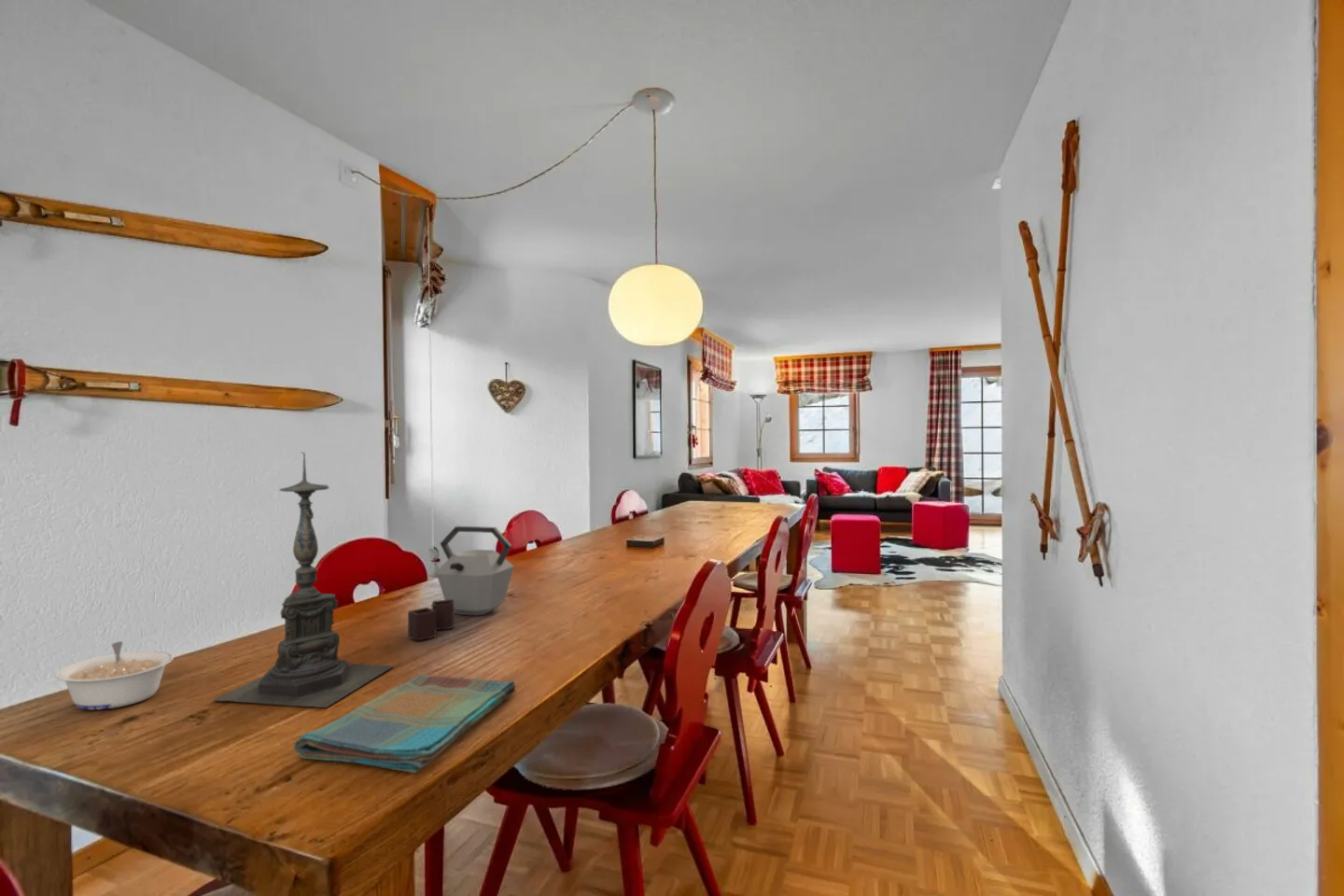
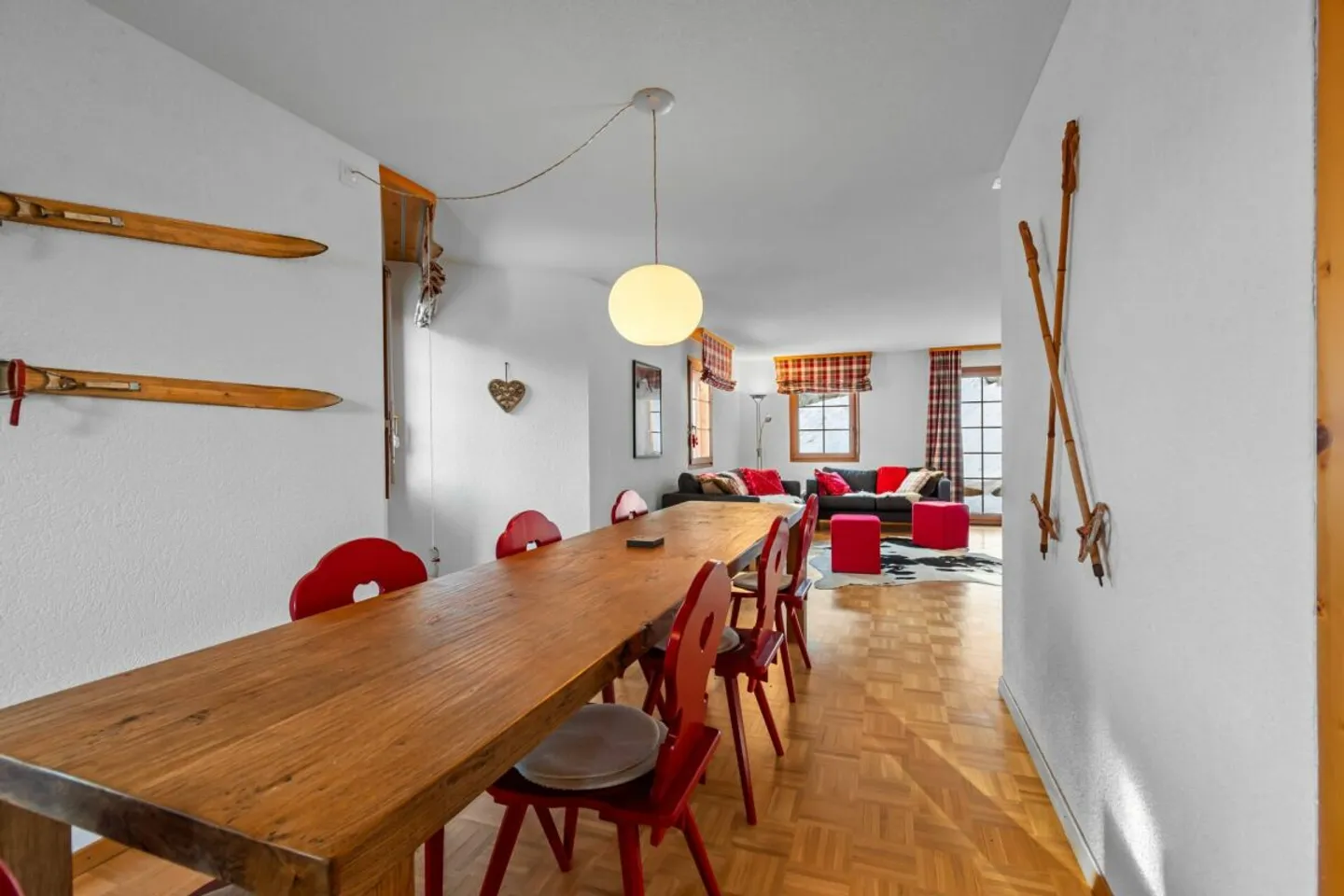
- dish towel [293,673,516,774]
- legume [54,640,175,710]
- candle holder [211,452,396,708]
- kettle [407,525,515,641]
